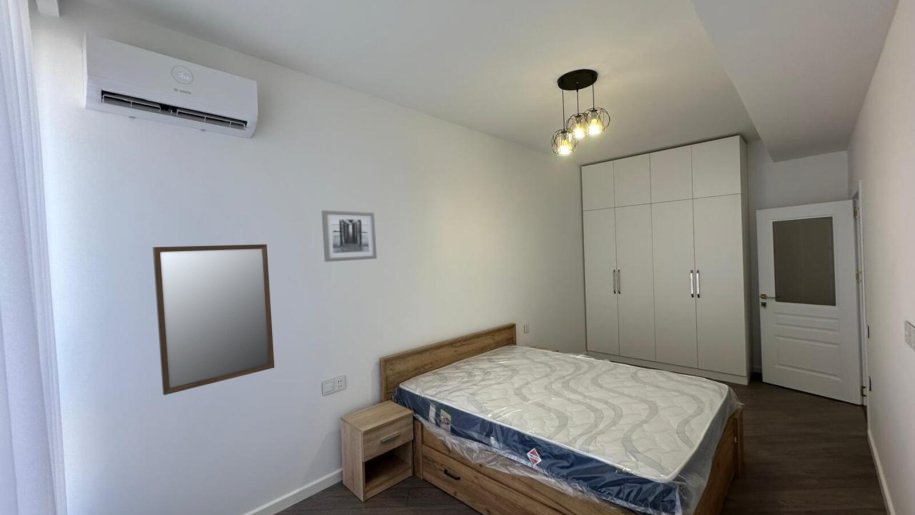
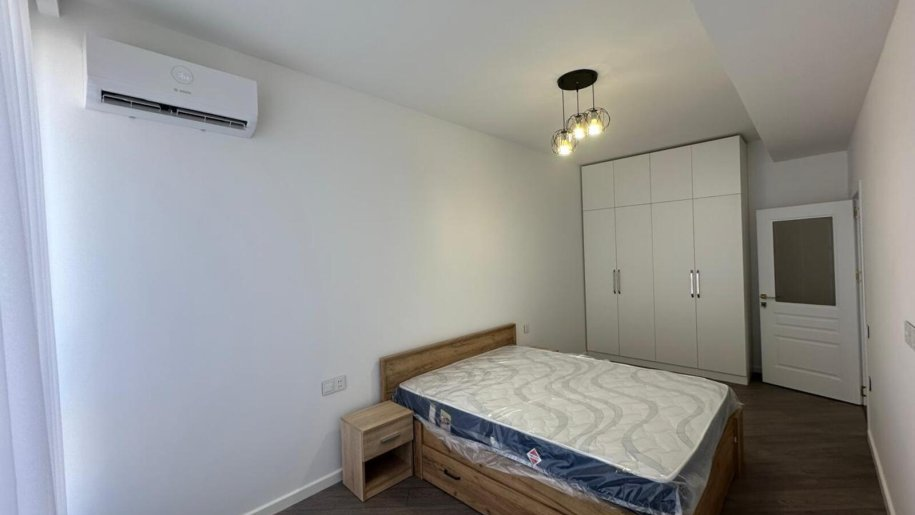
- wall art [321,209,378,263]
- home mirror [152,243,275,396]
